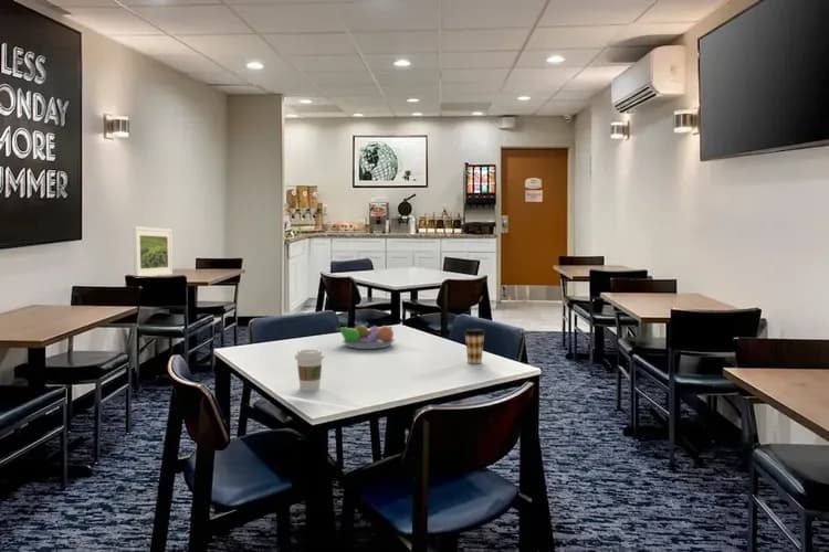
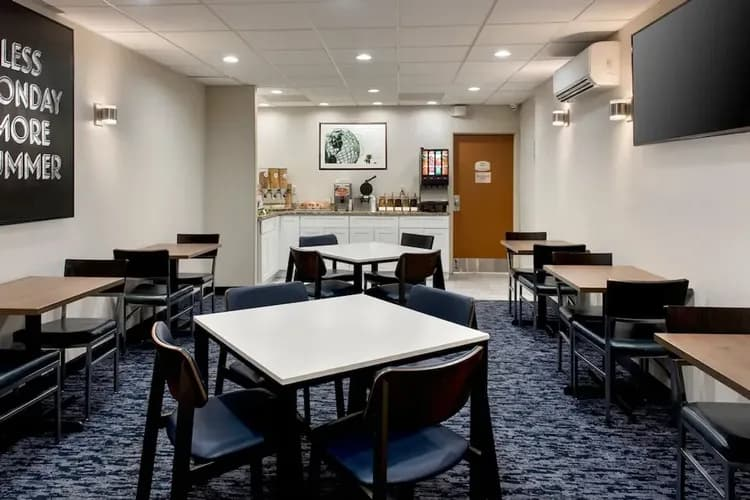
- fruit bowl [335,320,397,350]
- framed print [132,225,174,277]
- coffee cup [463,328,486,364]
- coffee cup [294,349,325,392]
